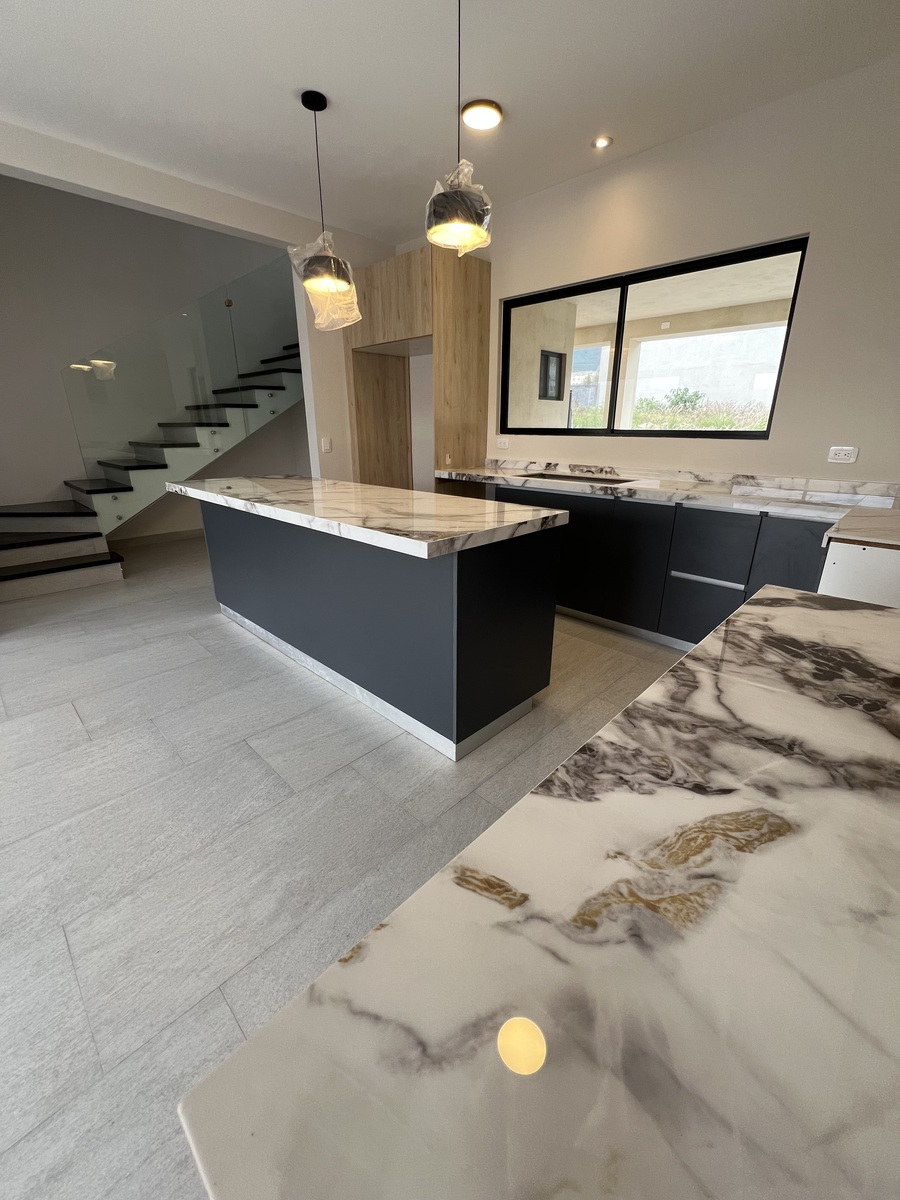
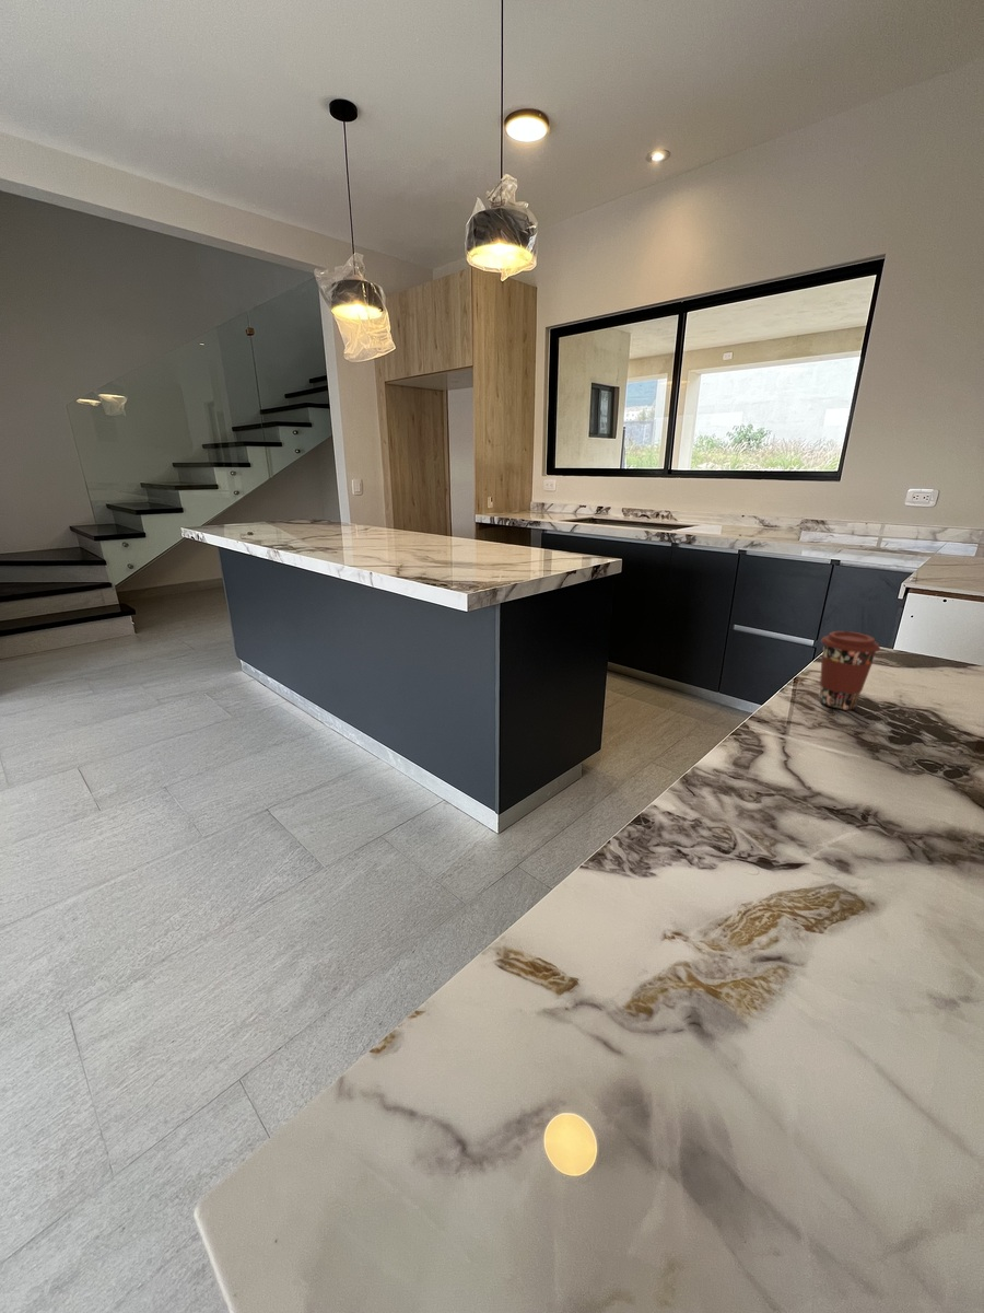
+ coffee cup [819,630,881,710]
